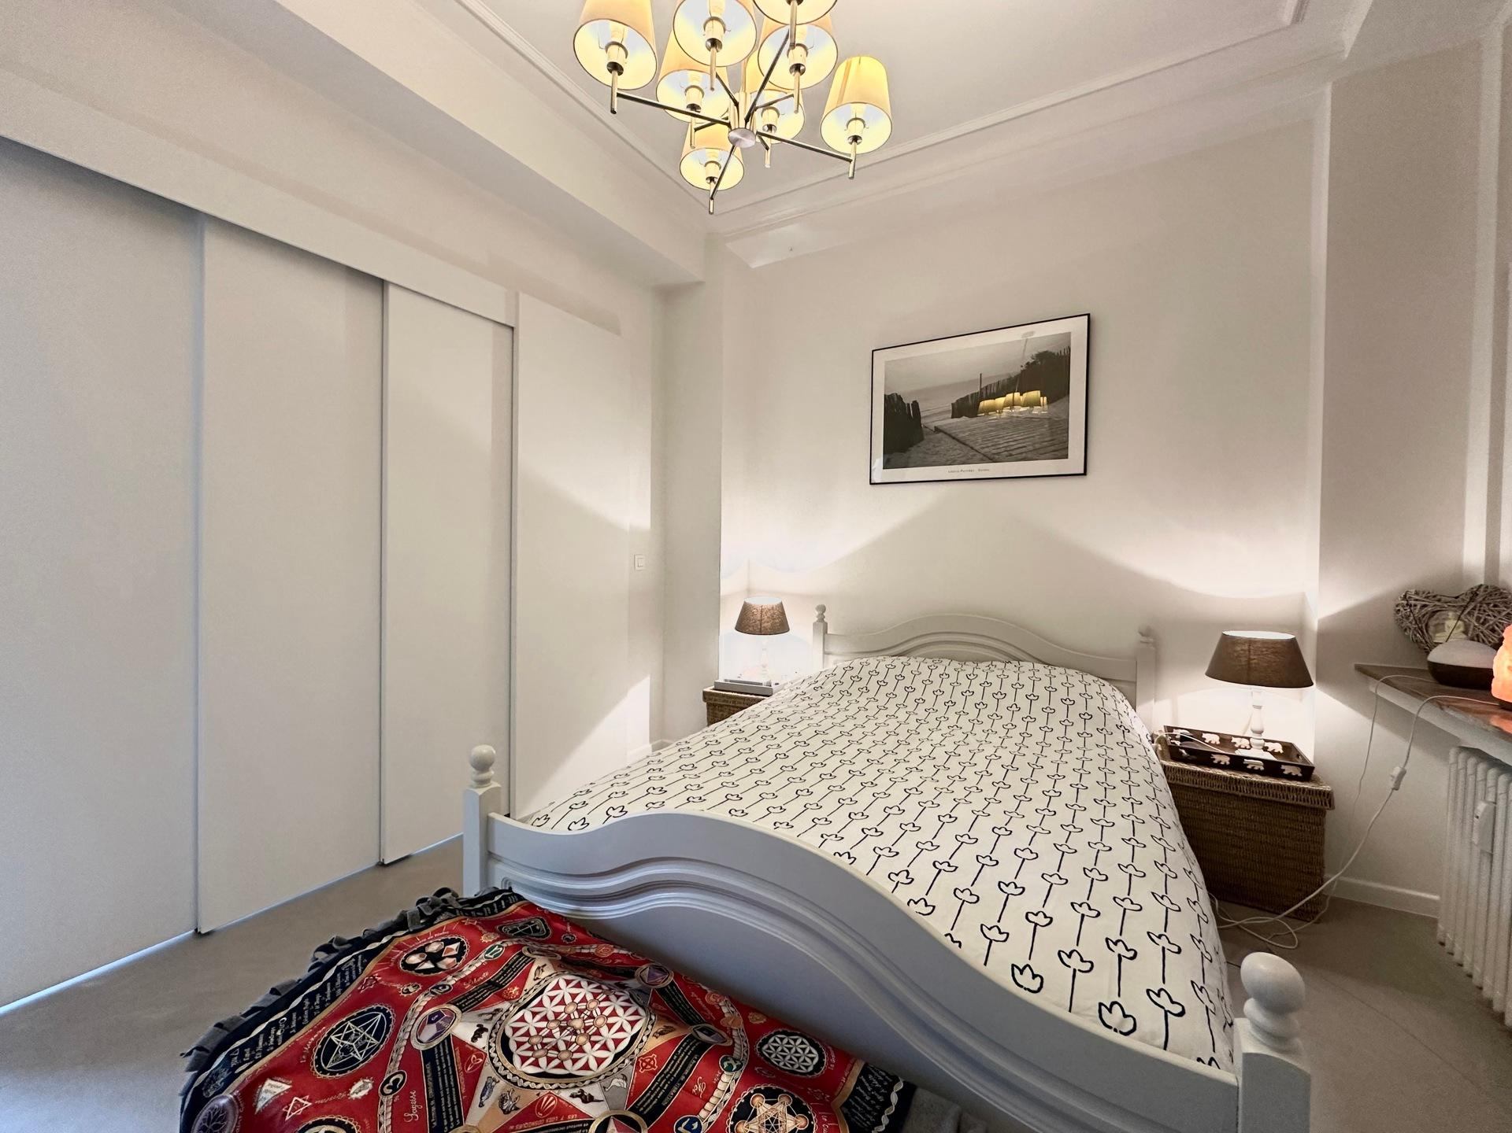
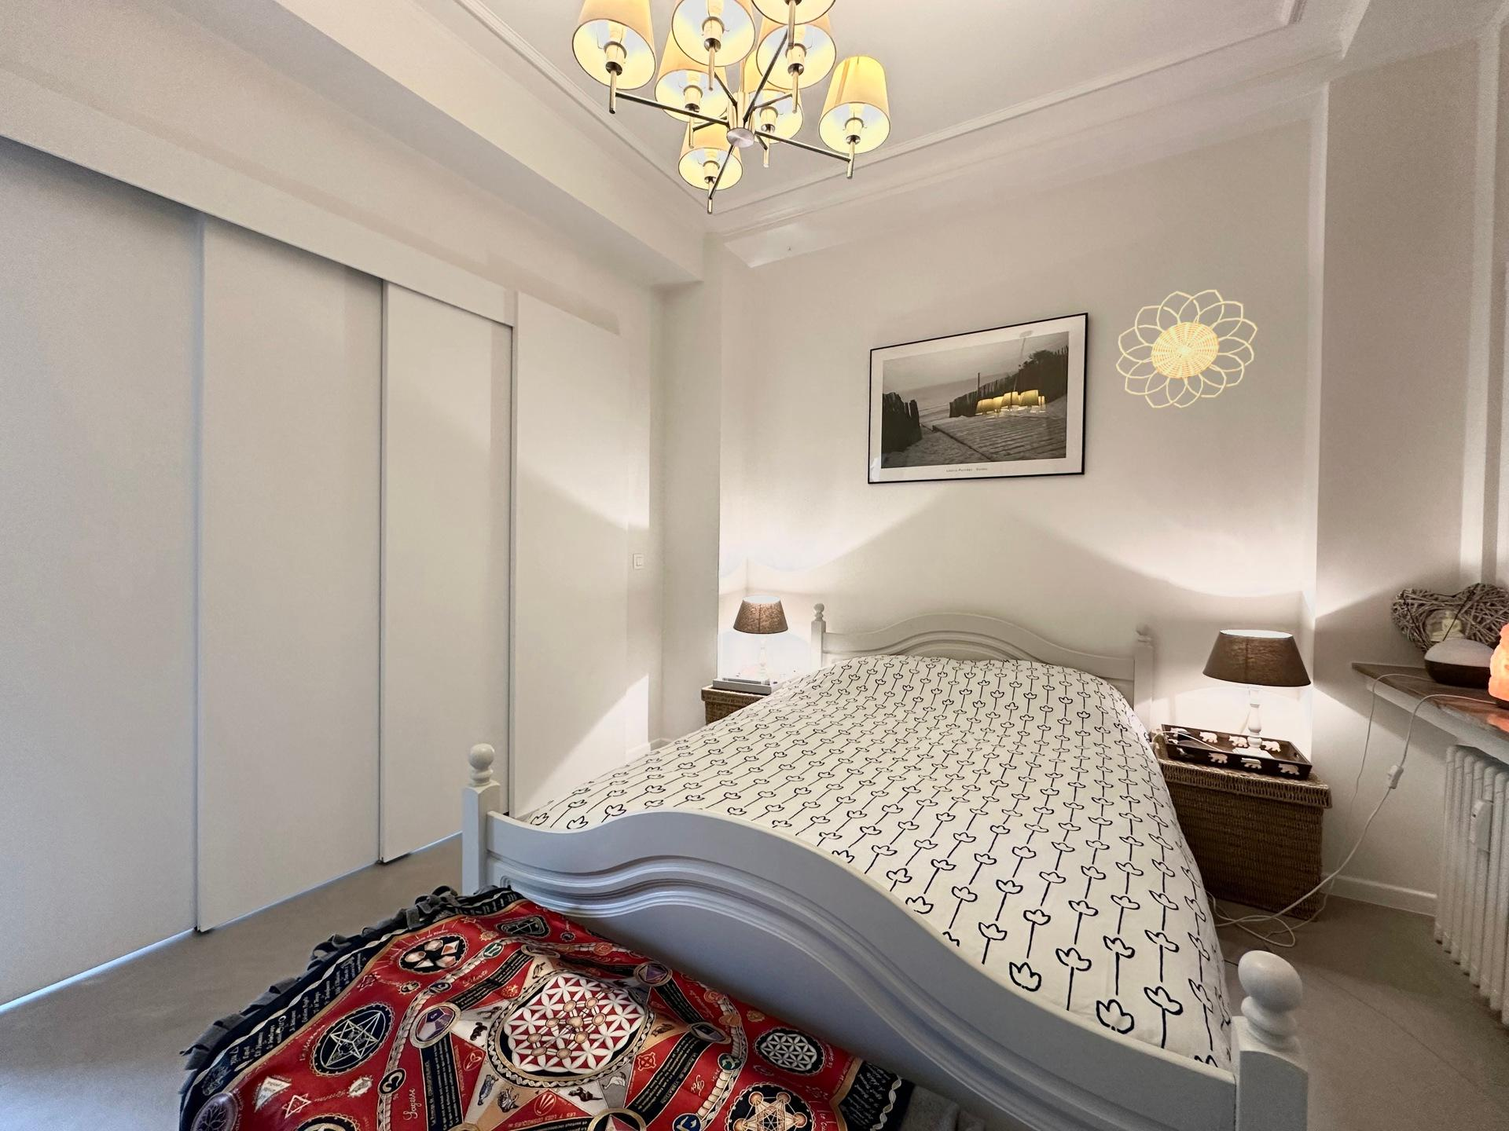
+ decorative wall piece [1116,289,1259,409]
